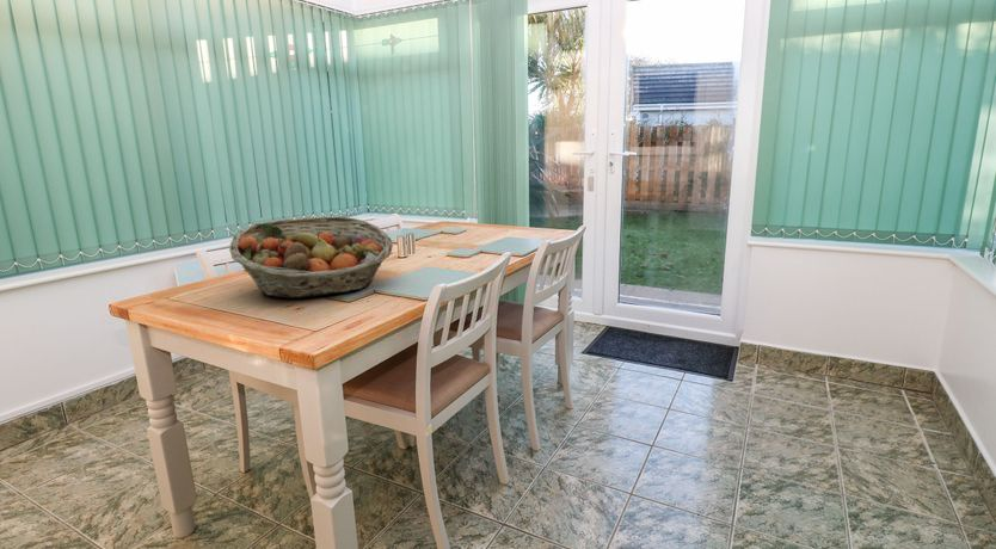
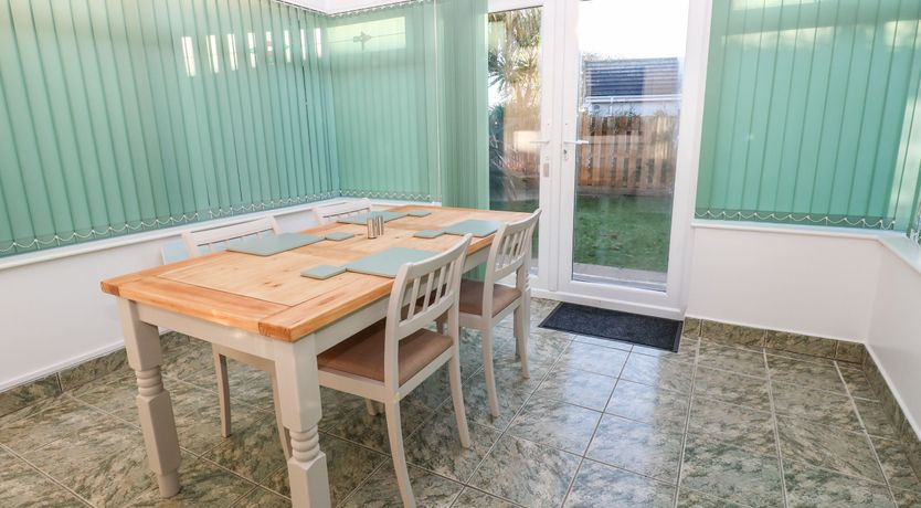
- fruit basket [228,215,394,300]
